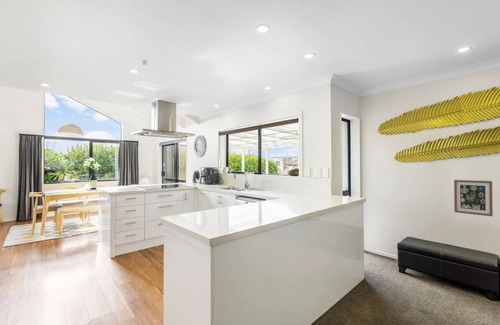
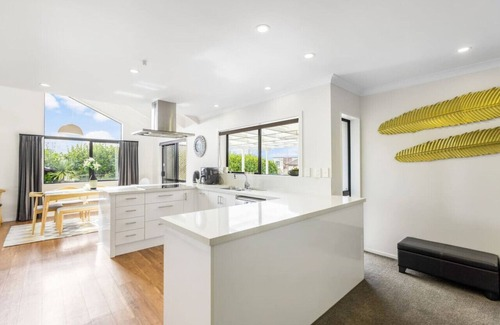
- wall art [453,179,494,217]
